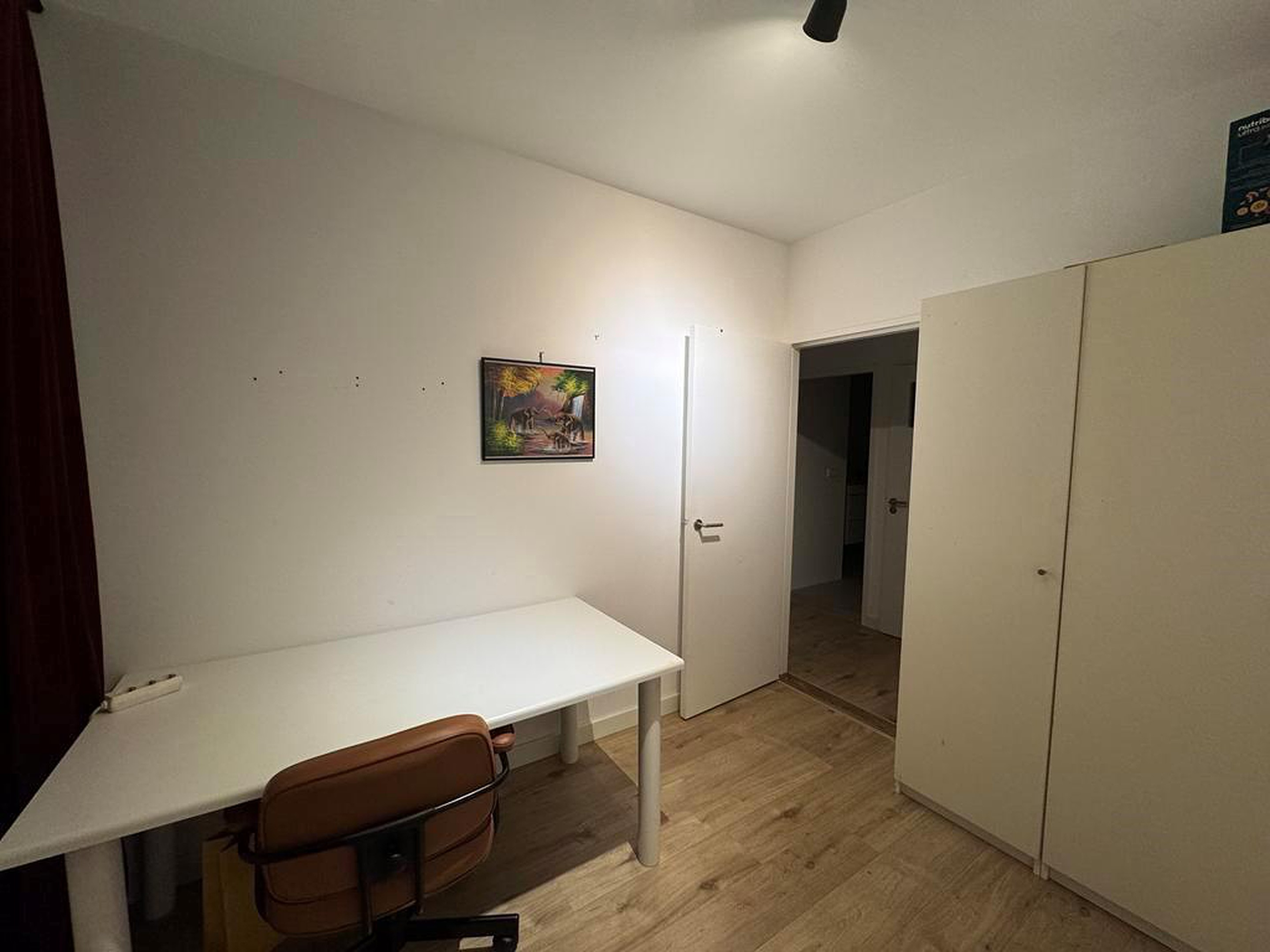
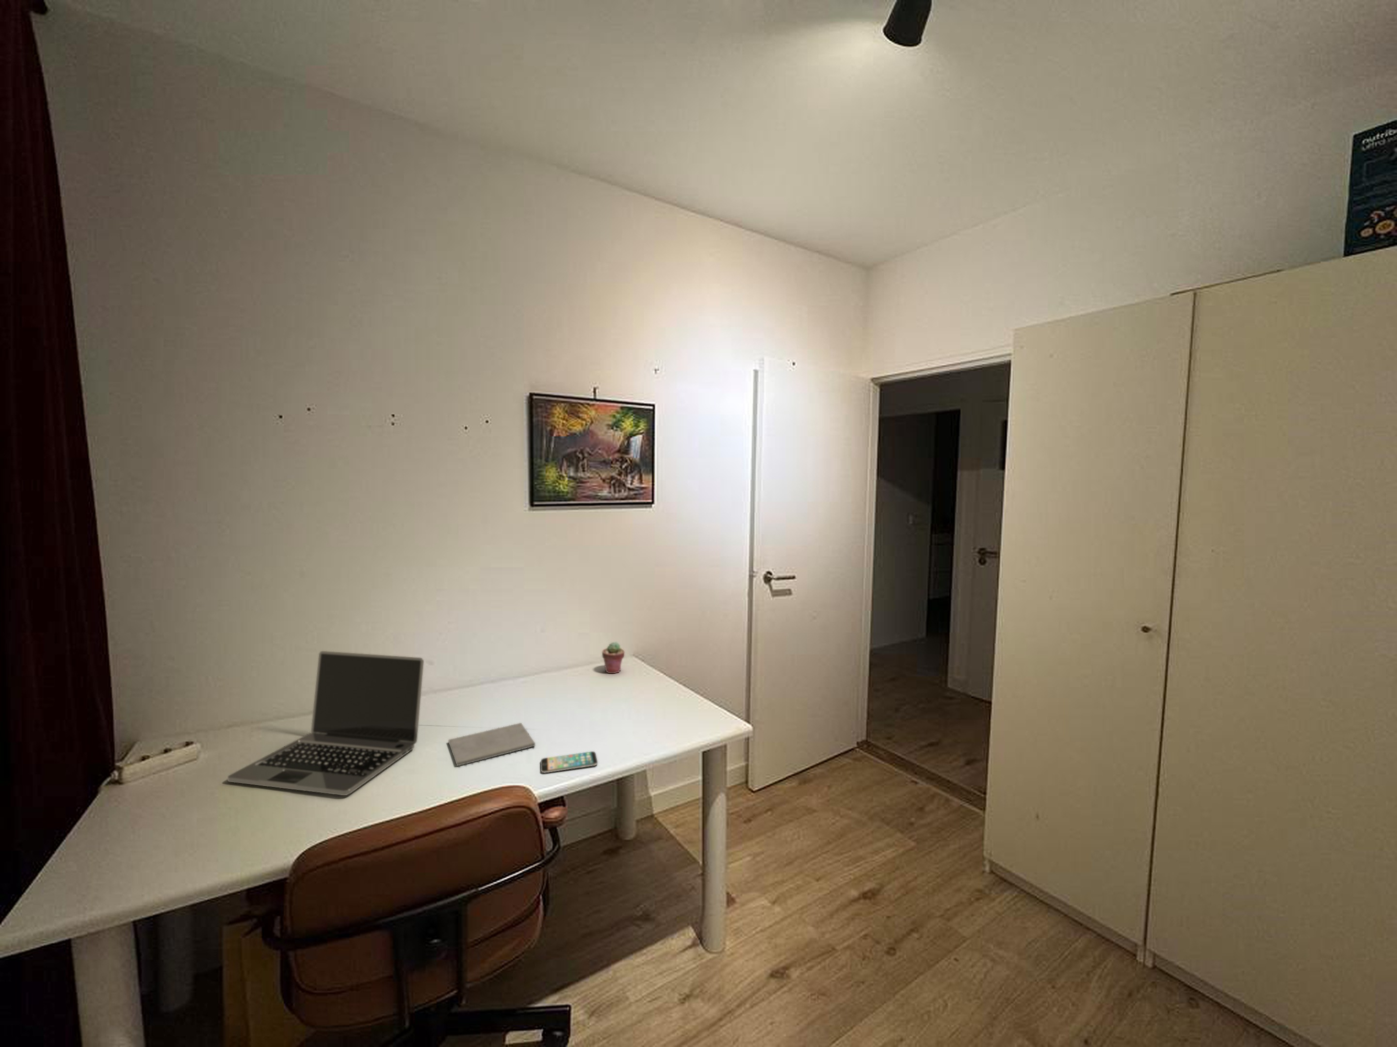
+ potted succulent [602,641,625,674]
+ smartphone [540,751,598,773]
+ notepad [448,723,536,767]
+ laptop [227,650,425,796]
